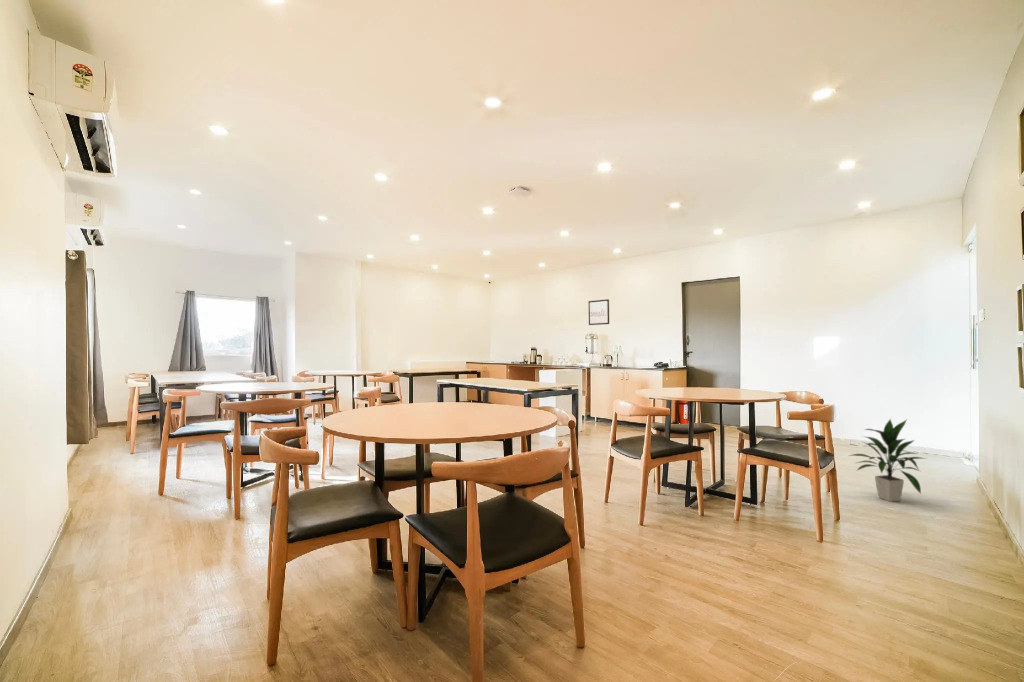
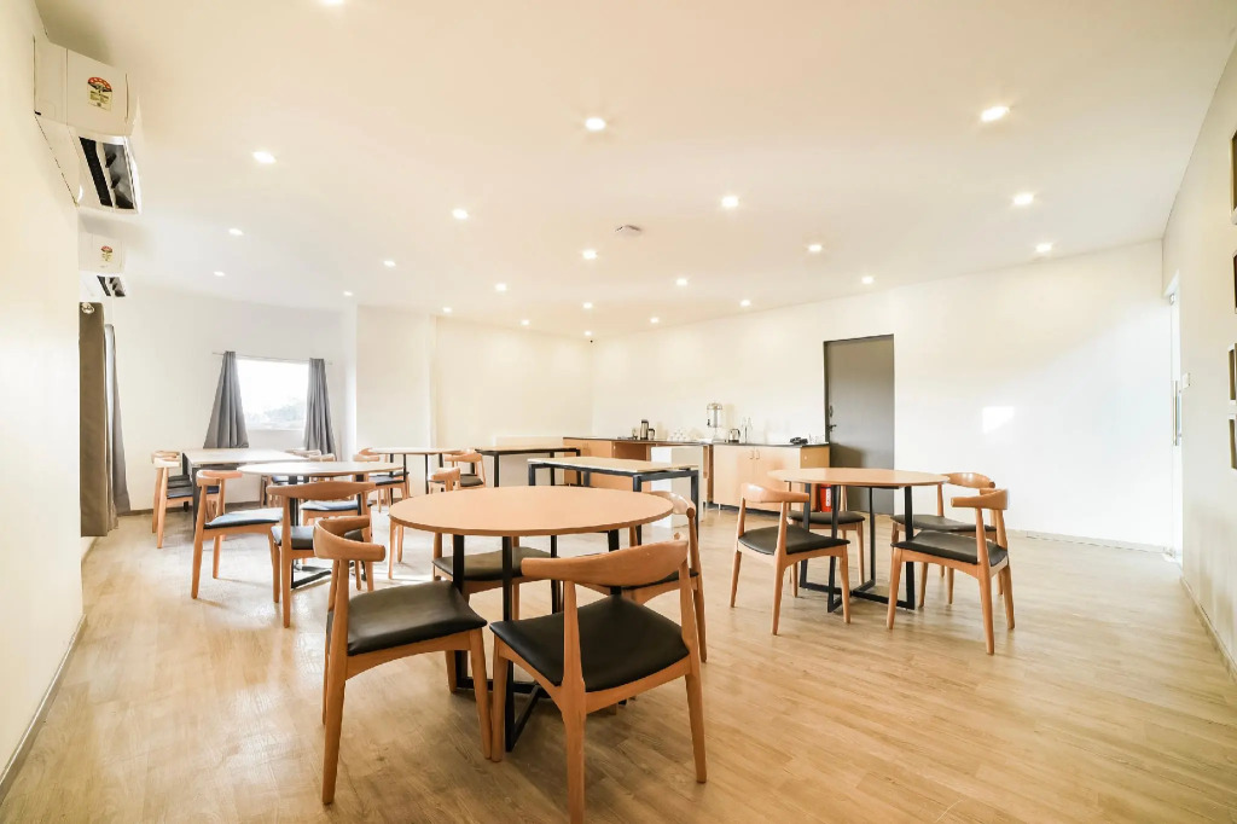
- indoor plant [849,418,928,502]
- wall art [588,298,610,326]
